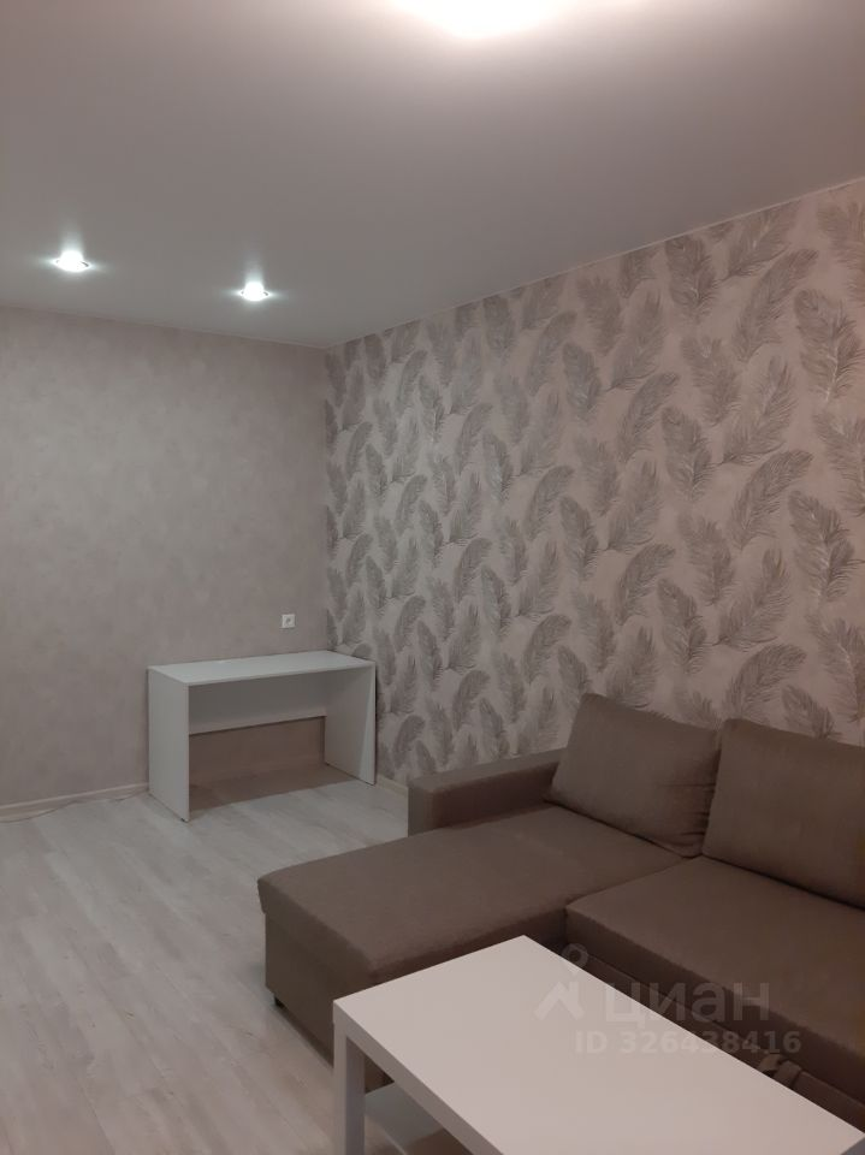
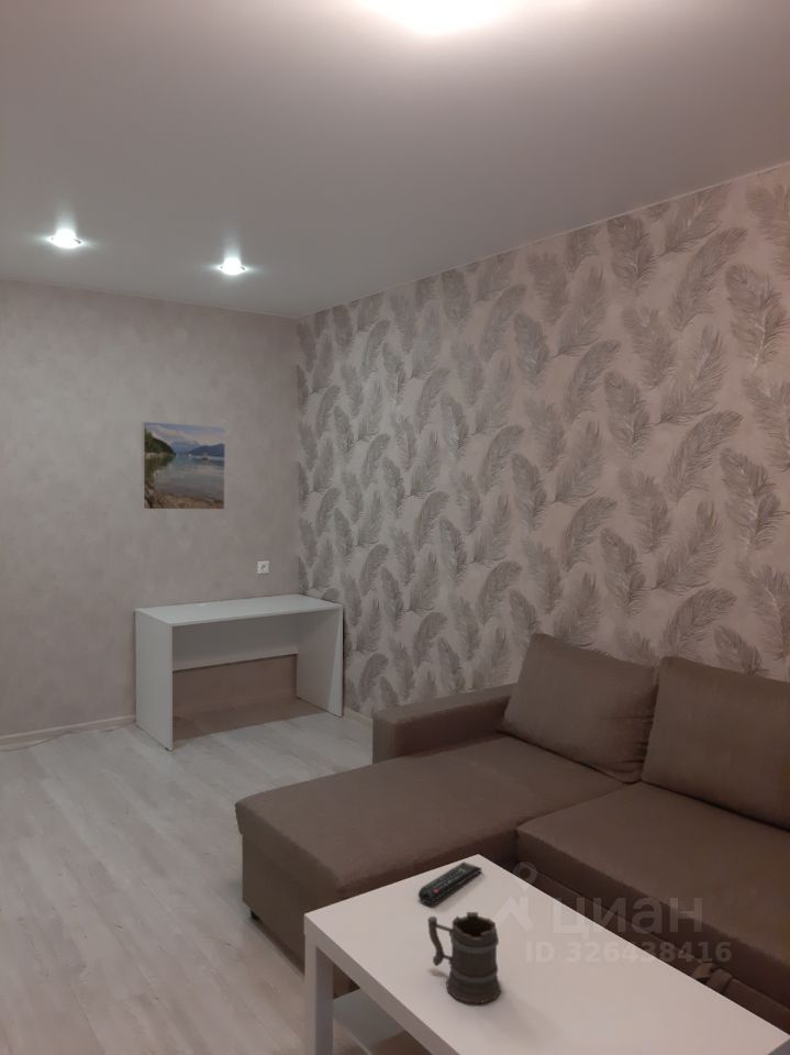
+ mug [426,911,502,1003]
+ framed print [141,420,226,511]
+ remote control [418,860,483,904]
